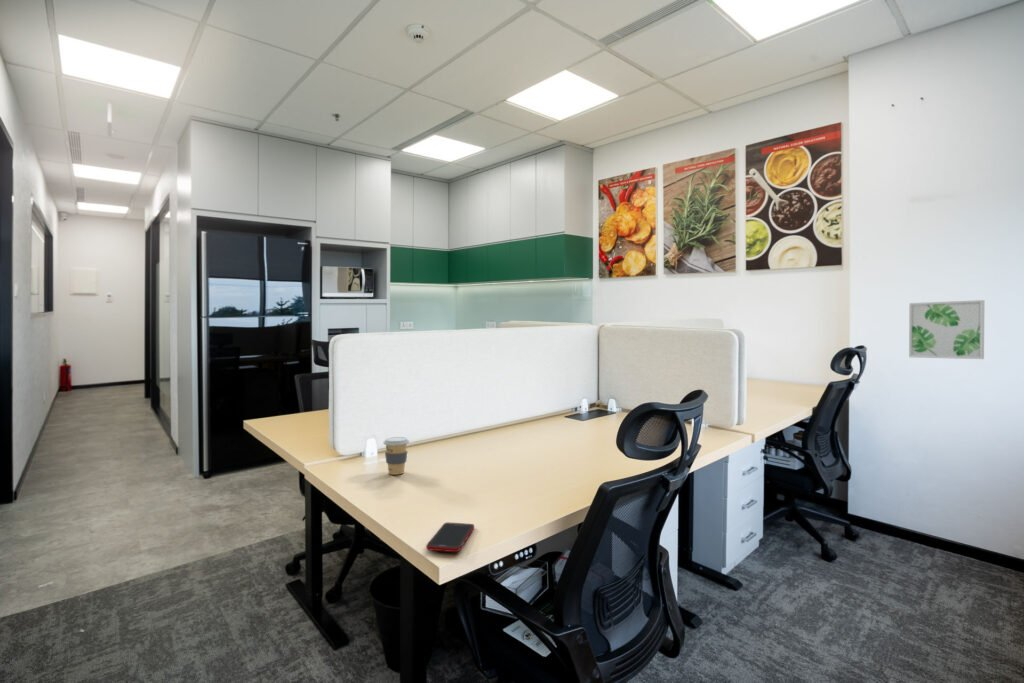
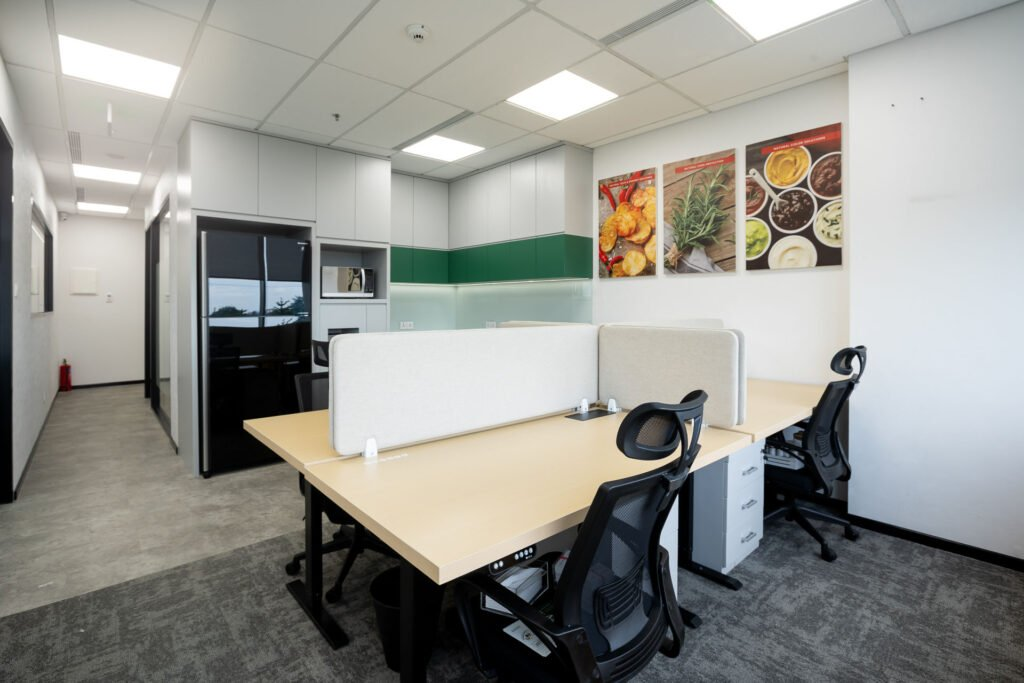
- cell phone [425,521,475,553]
- wall art [908,299,985,360]
- coffee cup [382,436,410,476]
